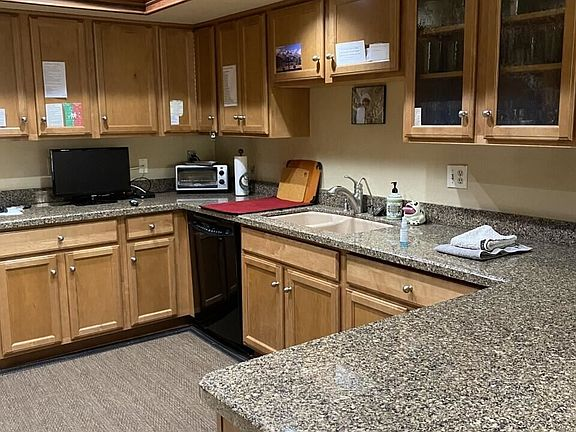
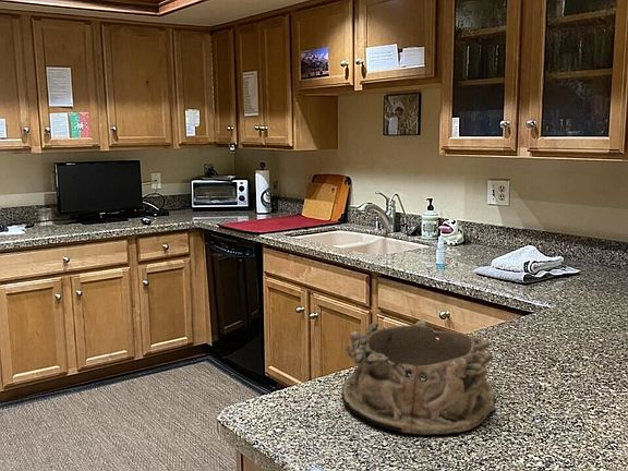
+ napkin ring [340,319,496,435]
